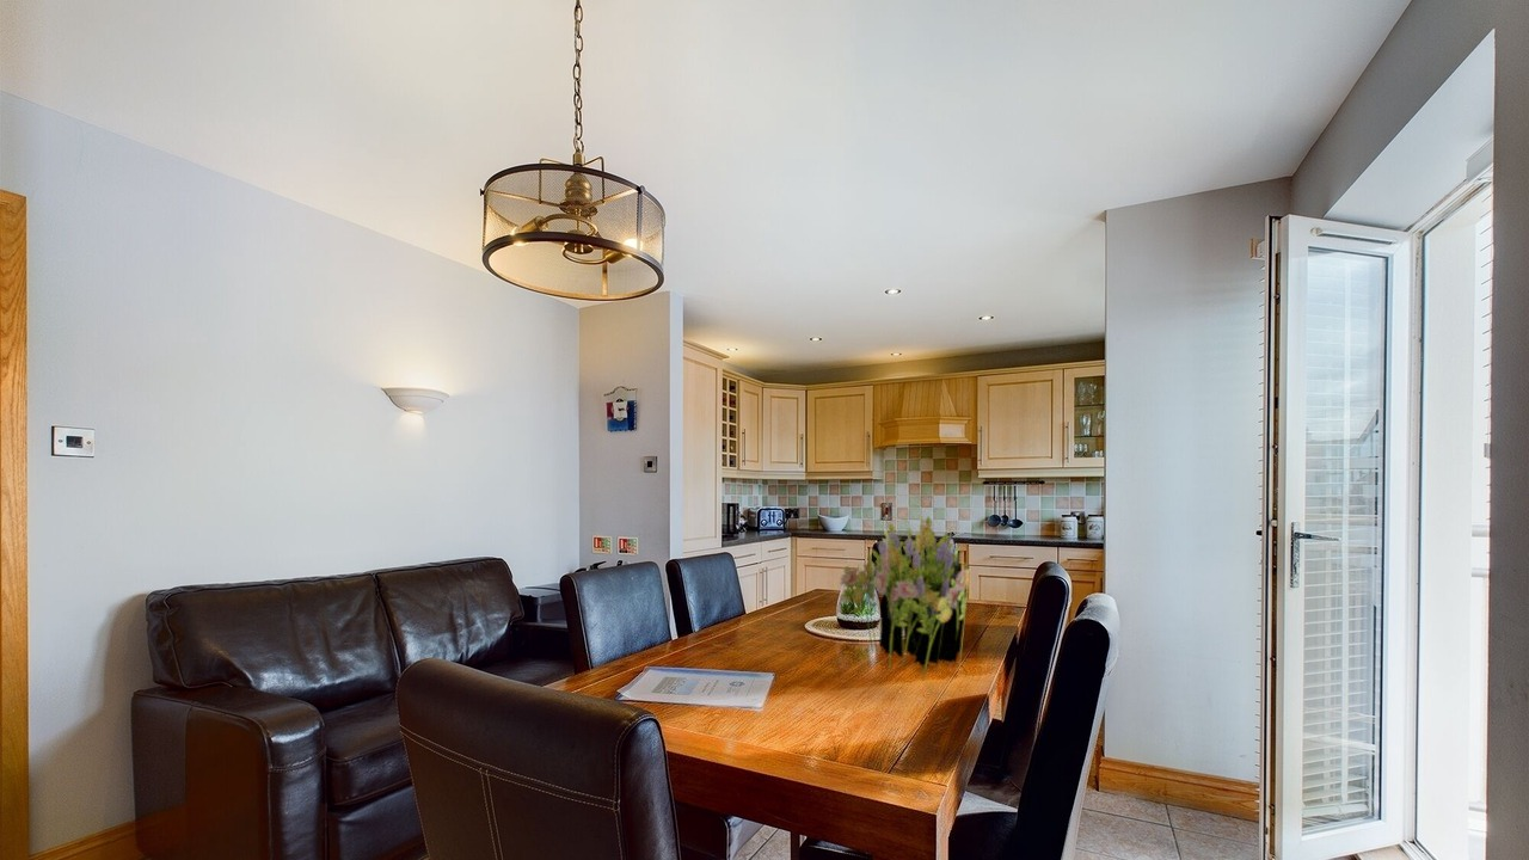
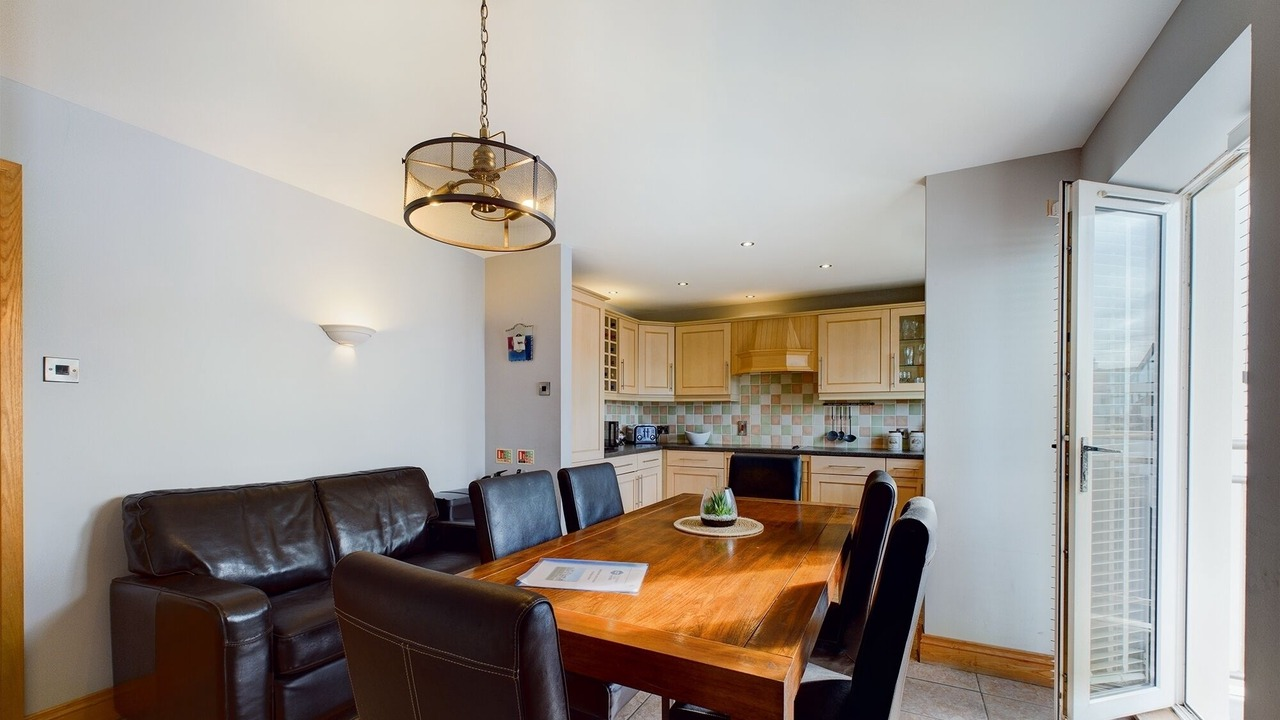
- flower bouquet [839,515,971,681]
